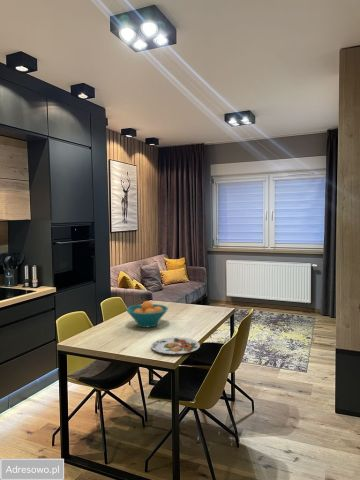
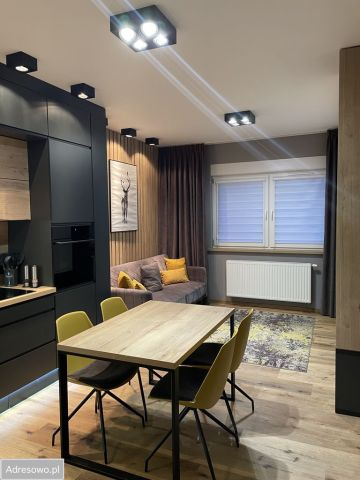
- plate [150,336,201,355]
- fruit bowl [125,300,169,329]
